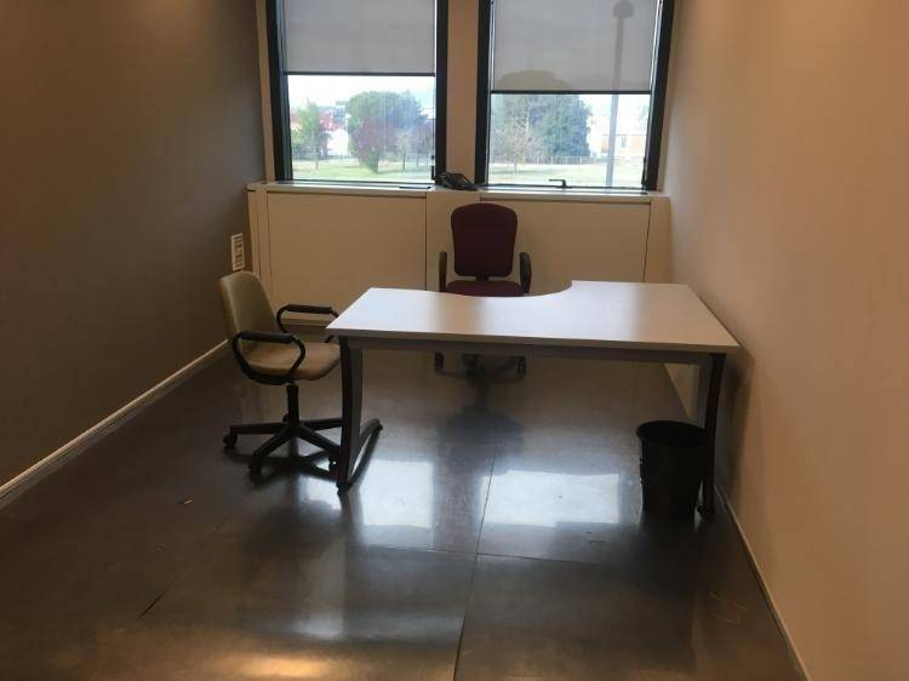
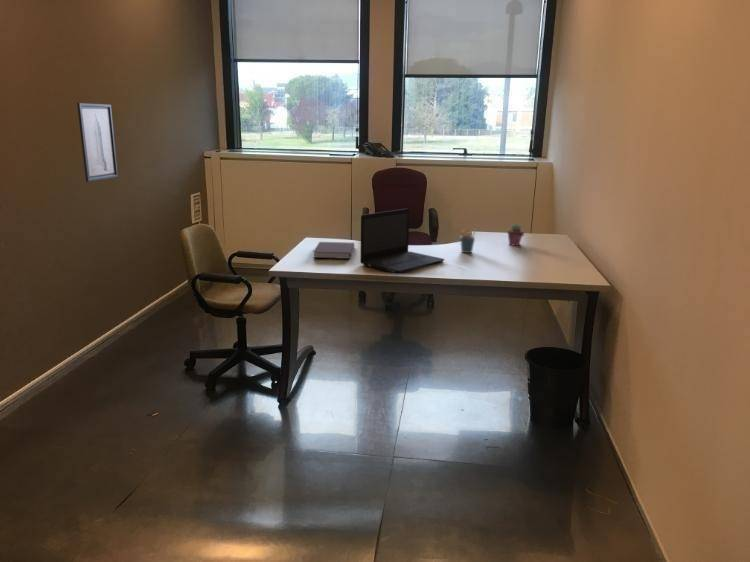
+ pen holder [459,229,477,254]
+ wall art [76,102,119,183]
+ notebook [312,241,355,260]
+ potted succulent [506,223,525,247]
+ laptop [359,208,446,274]
